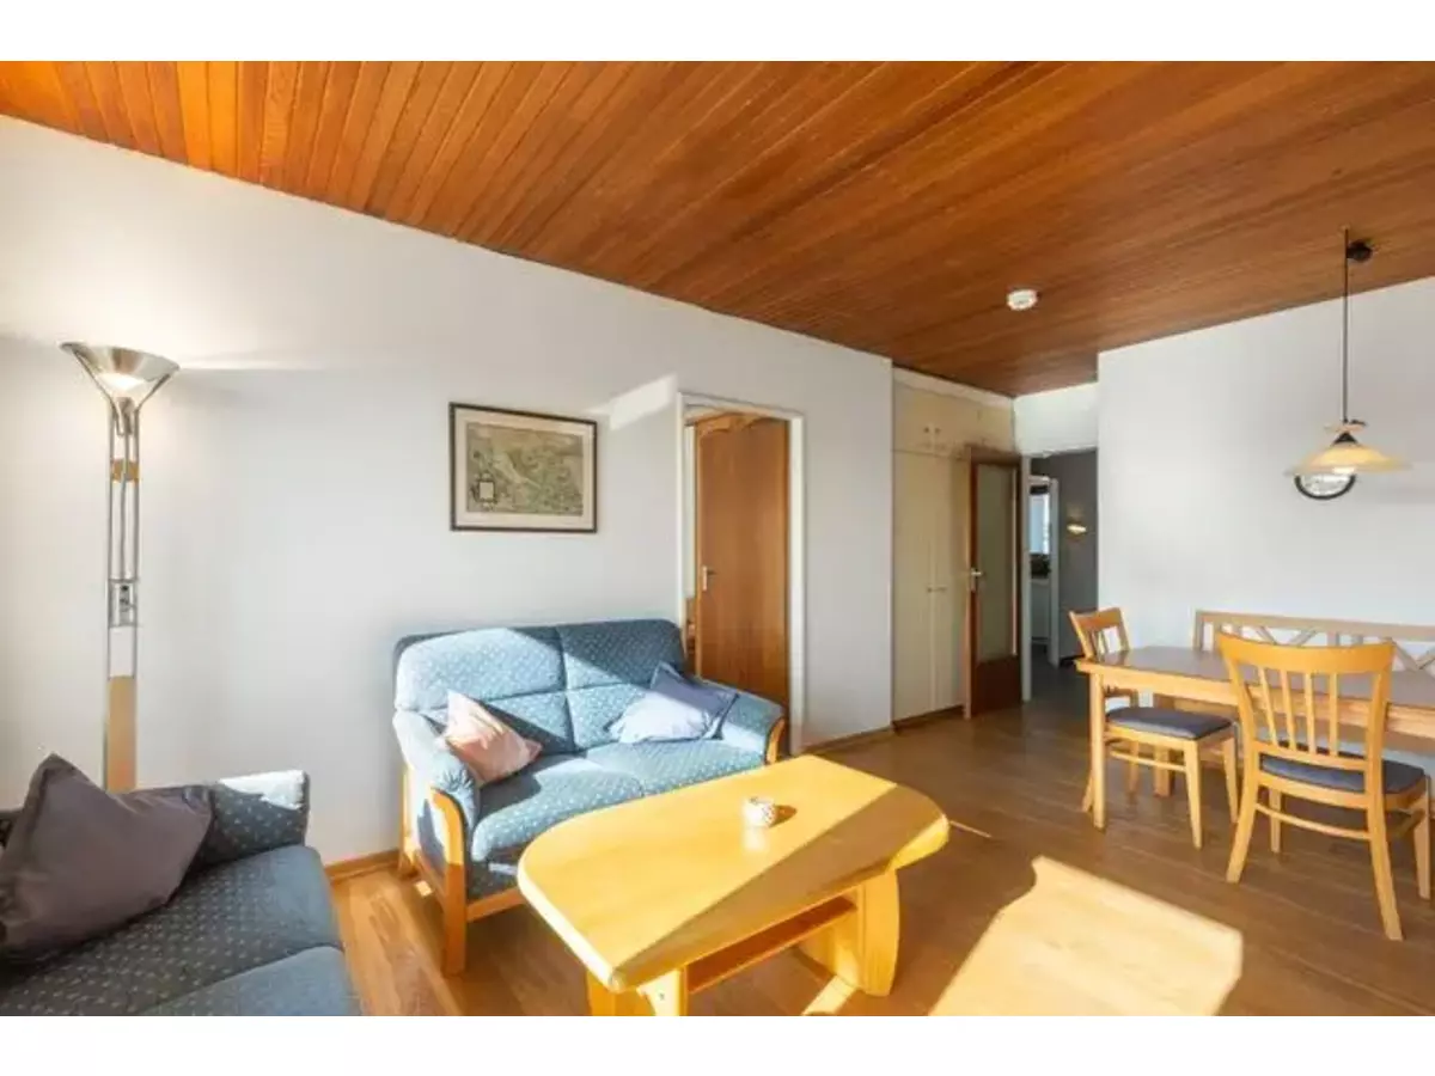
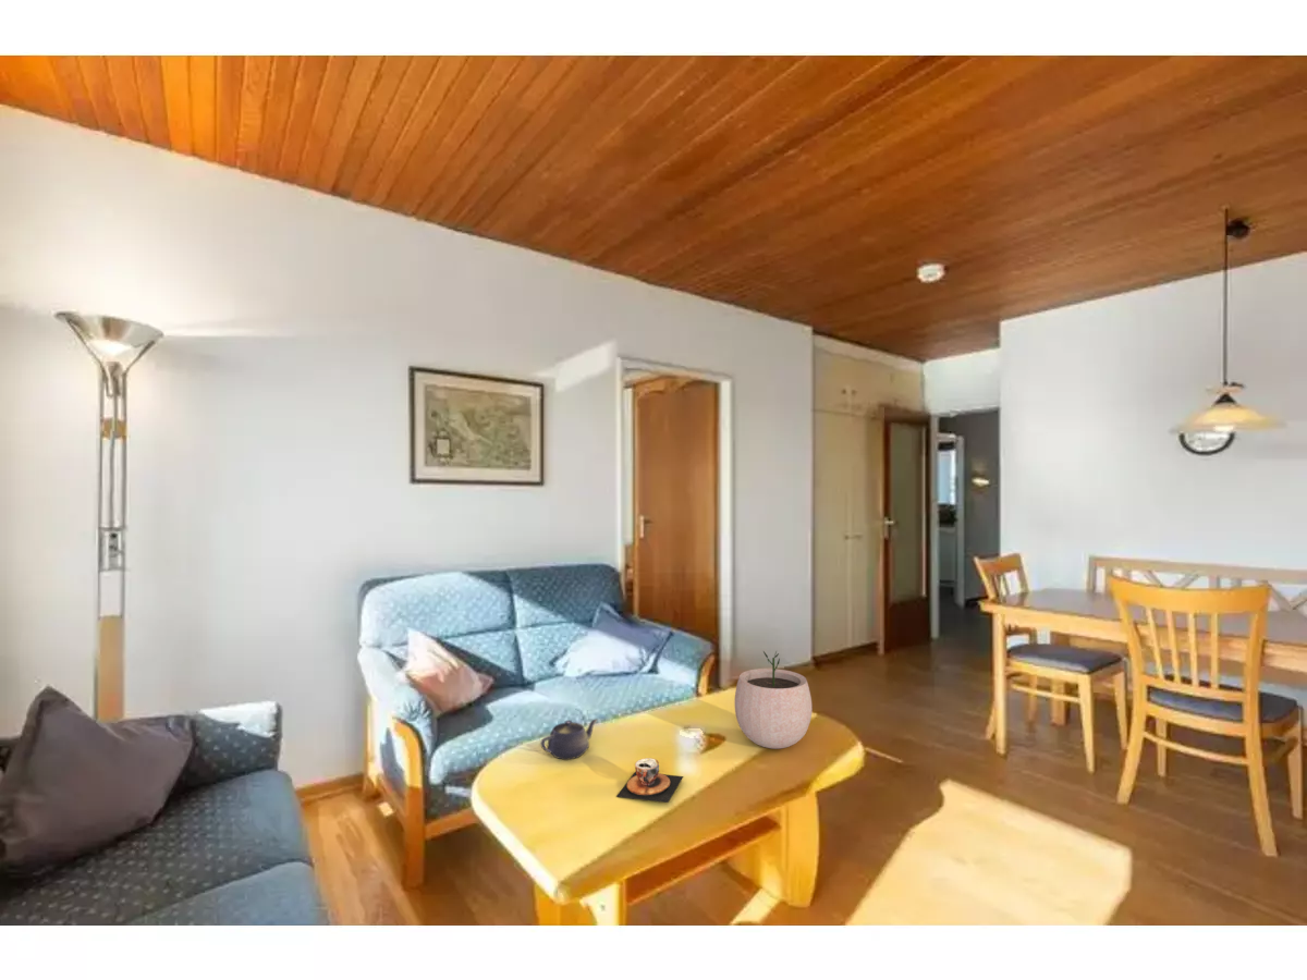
+ teacup [615,757,684,804]
+ teapot [539,719,598,761]
+ plant pot [734,650,814,750]
